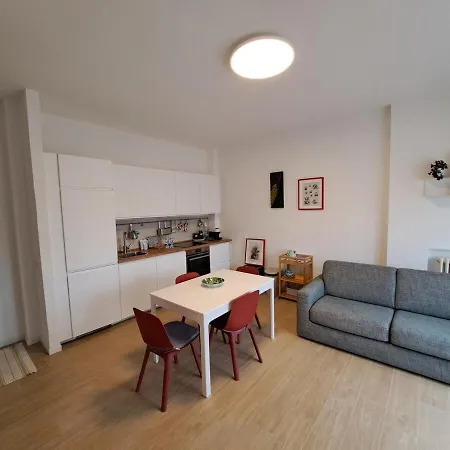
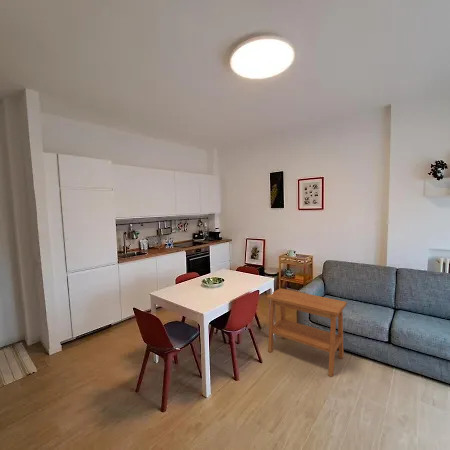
+ side table [266,287,348,378]
